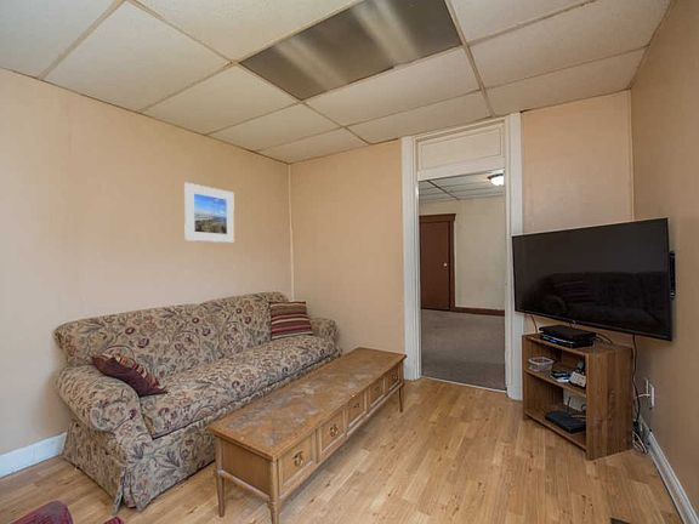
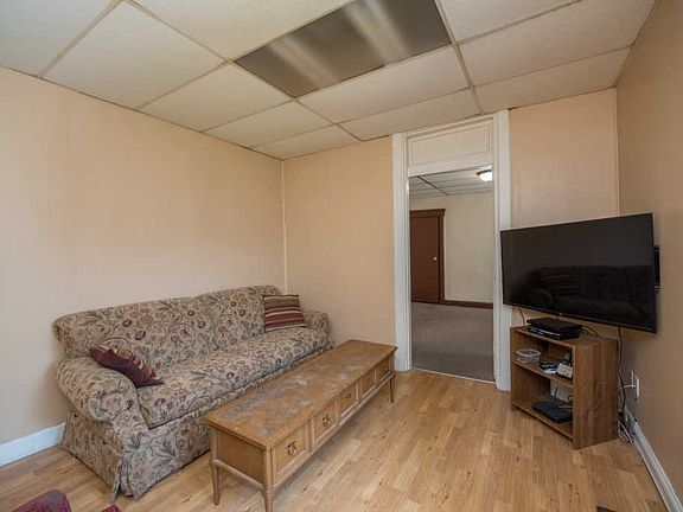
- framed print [183,182,235,244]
